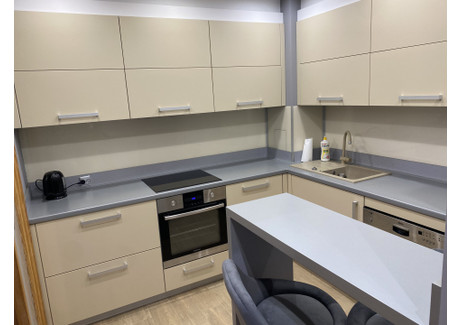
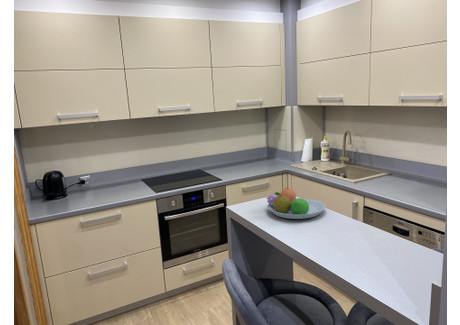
+ fruit bowl [265,187,327,220]
